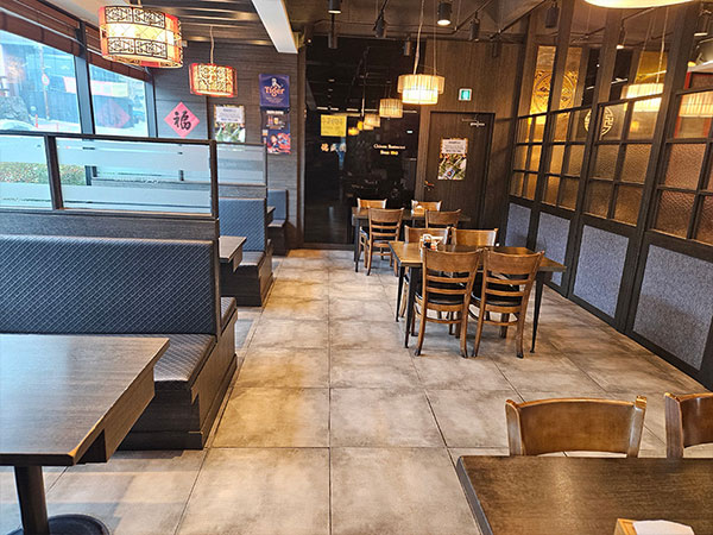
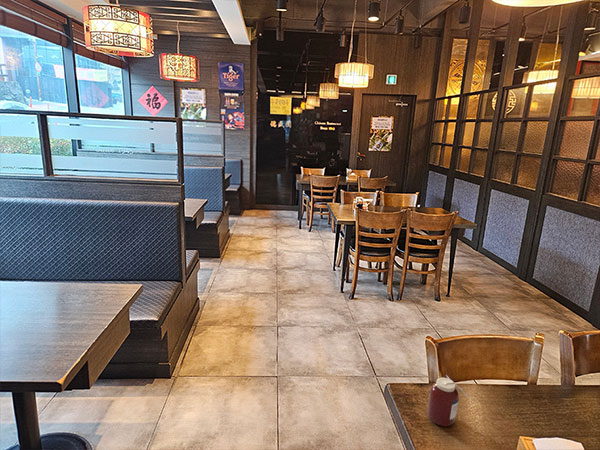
+ jar [426,374,473,427]
